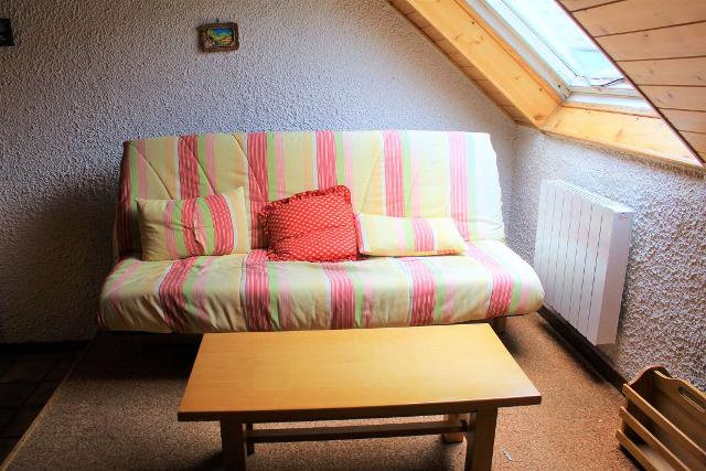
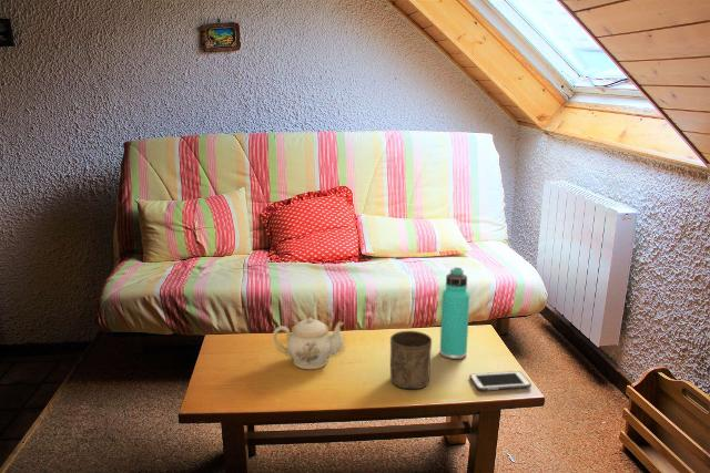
+ cup [389,330,433,390]
+ thermos bottle [439,267,470,360]
+ cell phone [468,370,532,392]
+ teapot [272,317,345,370]
